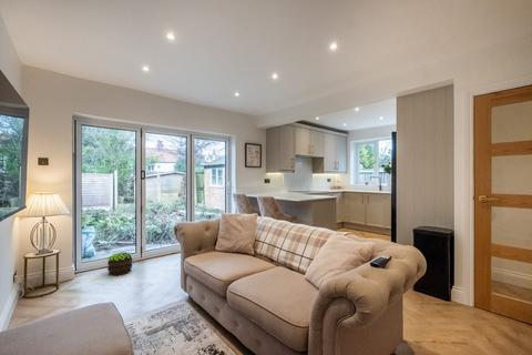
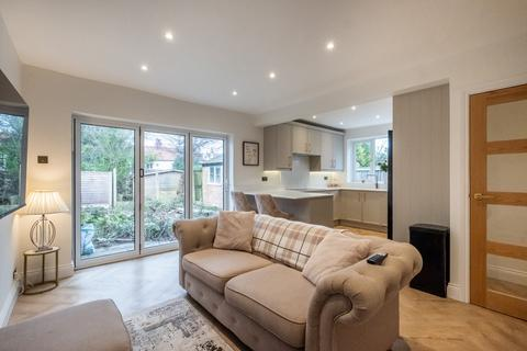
- potted plant [106,251,133,277]
